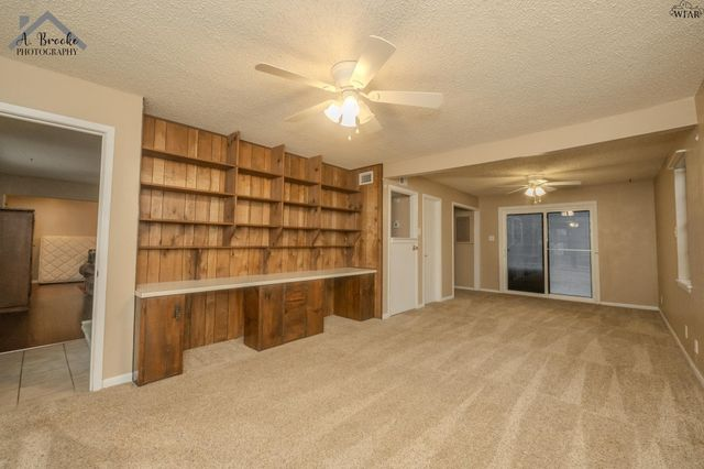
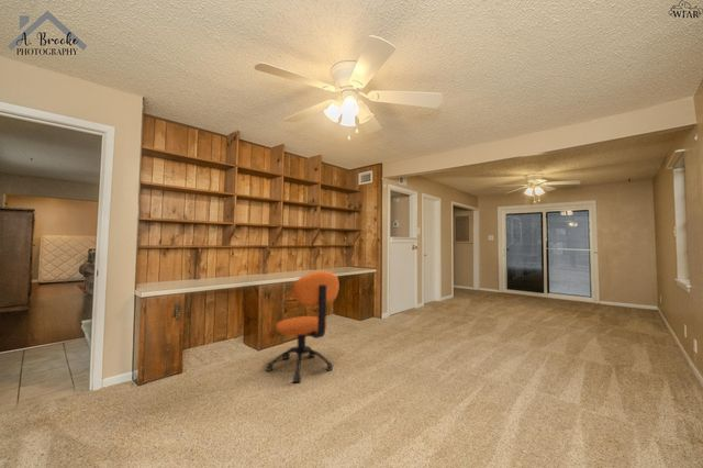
+ office chair [266,270,341,383]
